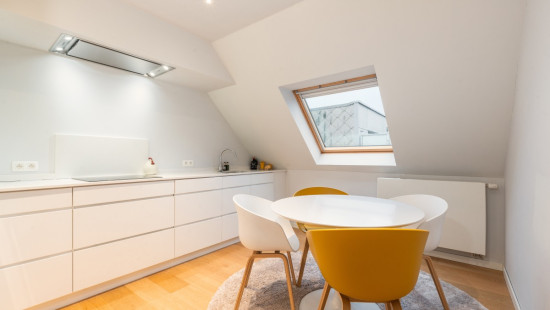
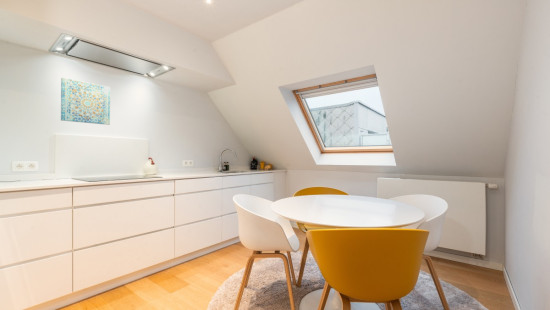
+ wall art [60,77,111,126]
